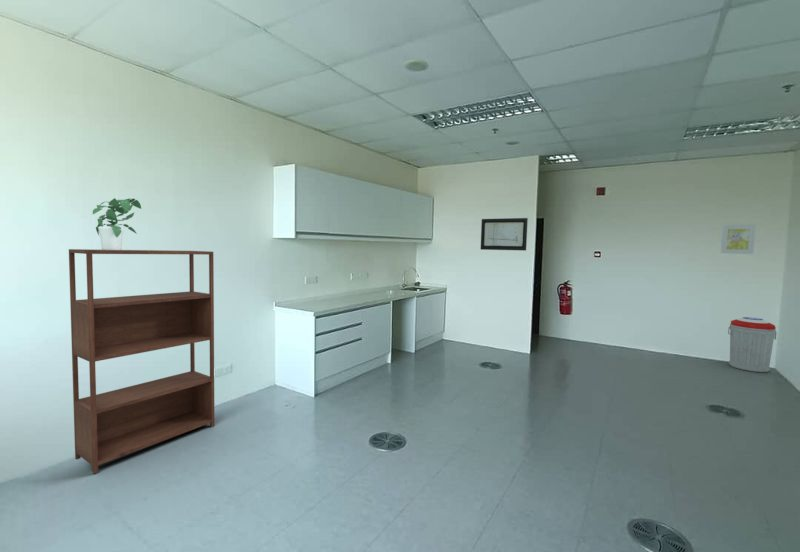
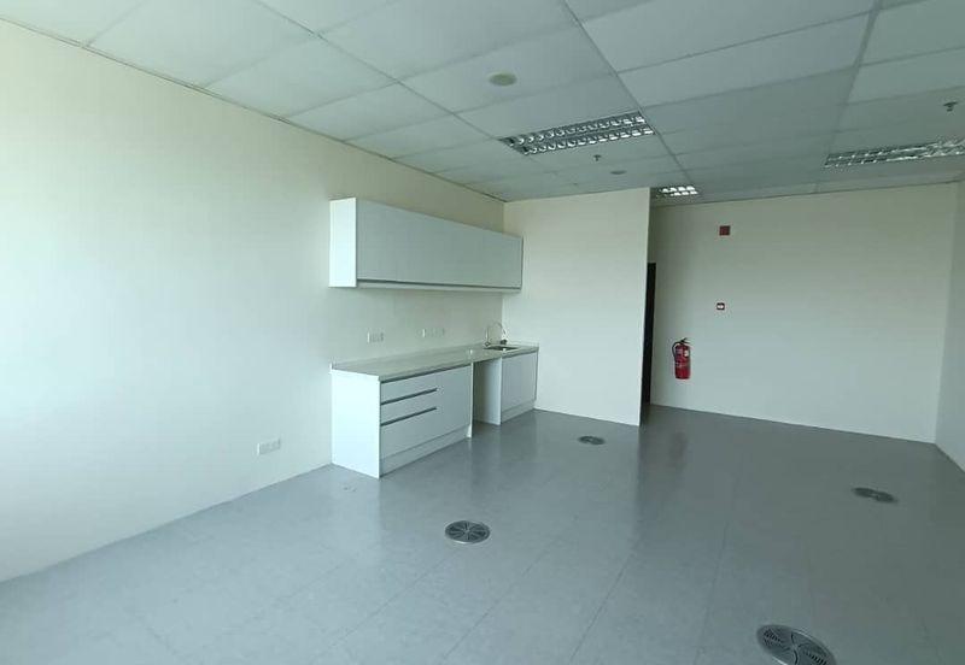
- bookshelf [68,248,216,475]
- wall art [480,217,529,252]
- potted plant [92,197,142,250]
- wall art [720,224,757,255]
- trash can [727,316,777,373]
